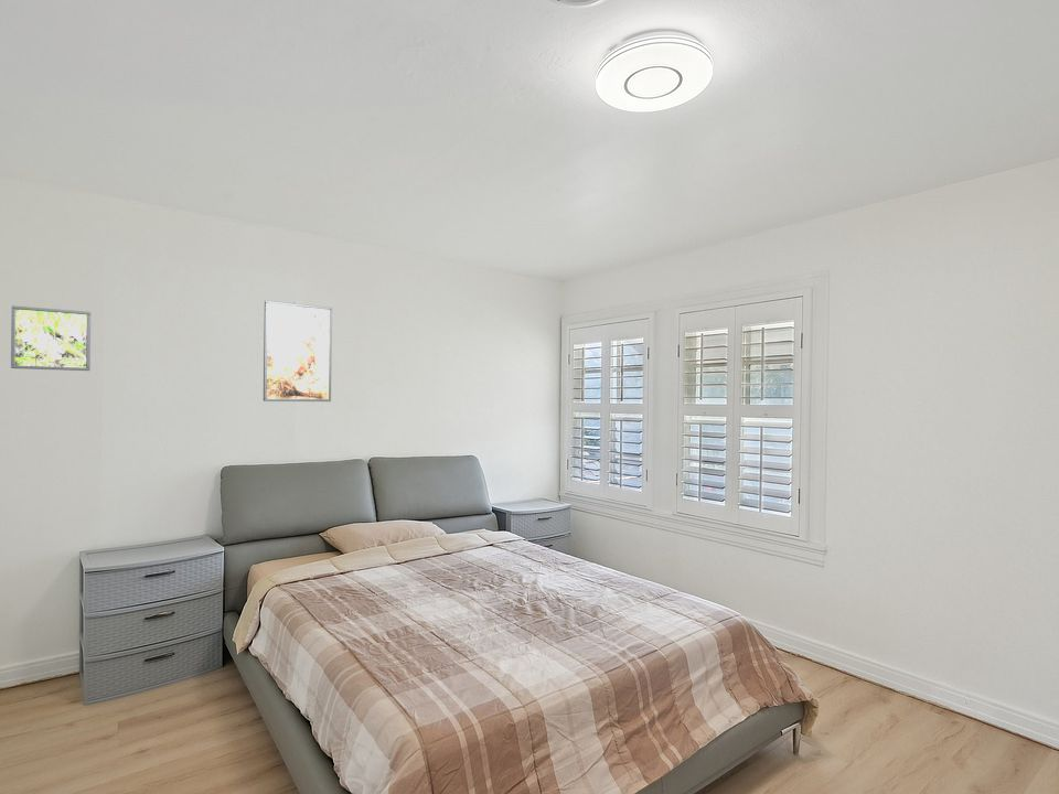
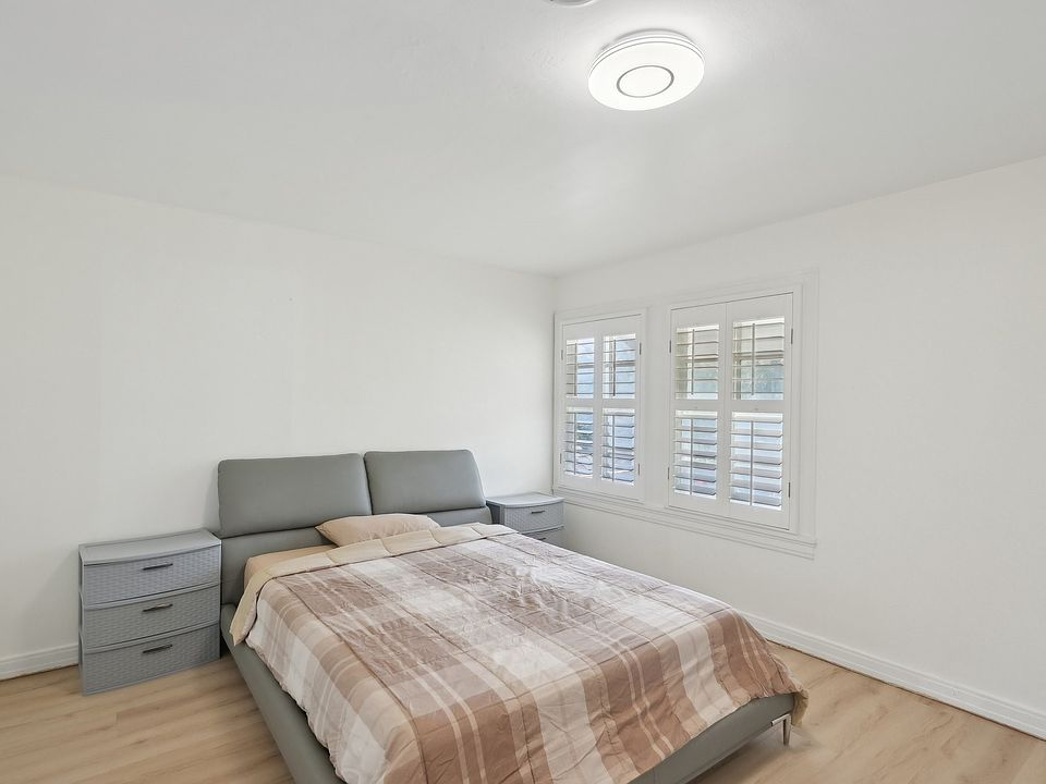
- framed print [10,304,92,372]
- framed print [263,300,333,403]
